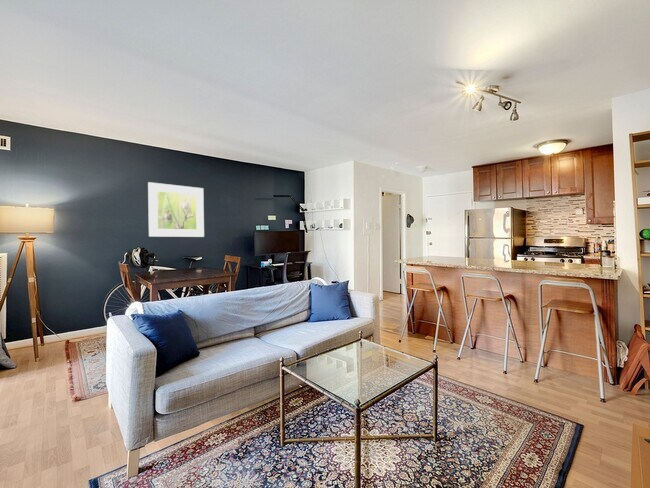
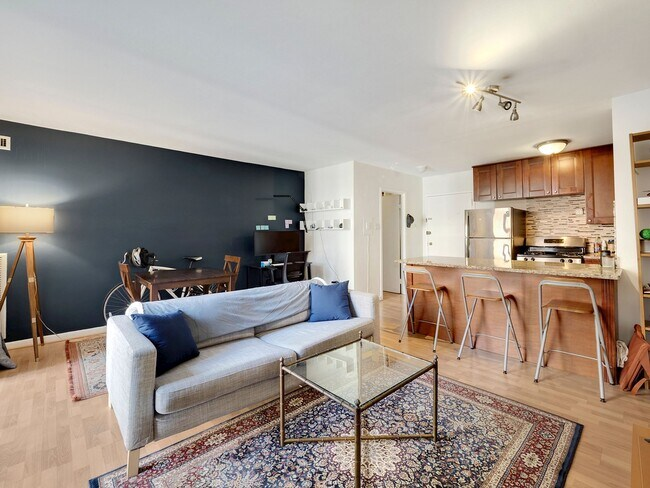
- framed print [147,181,205,238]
